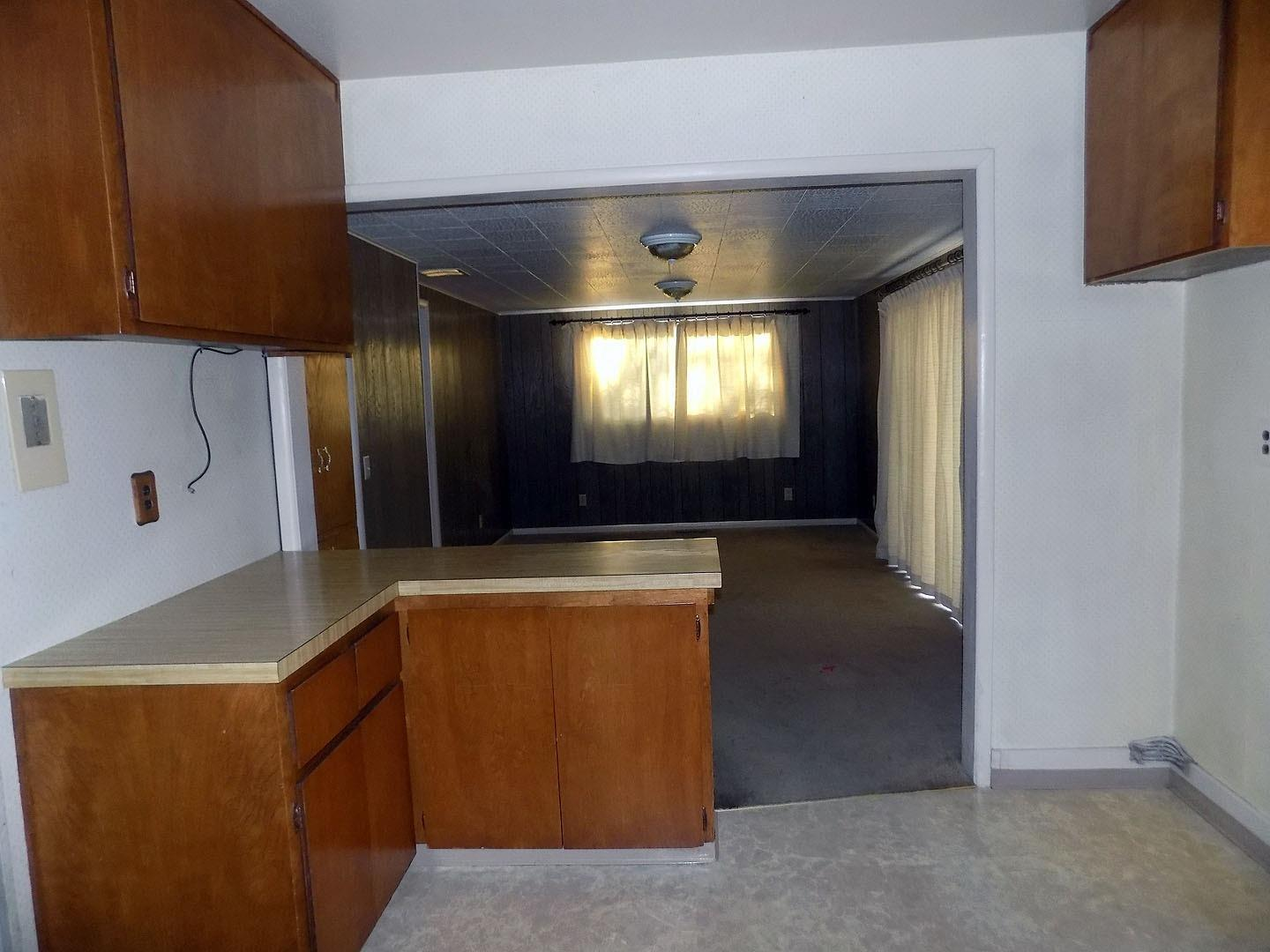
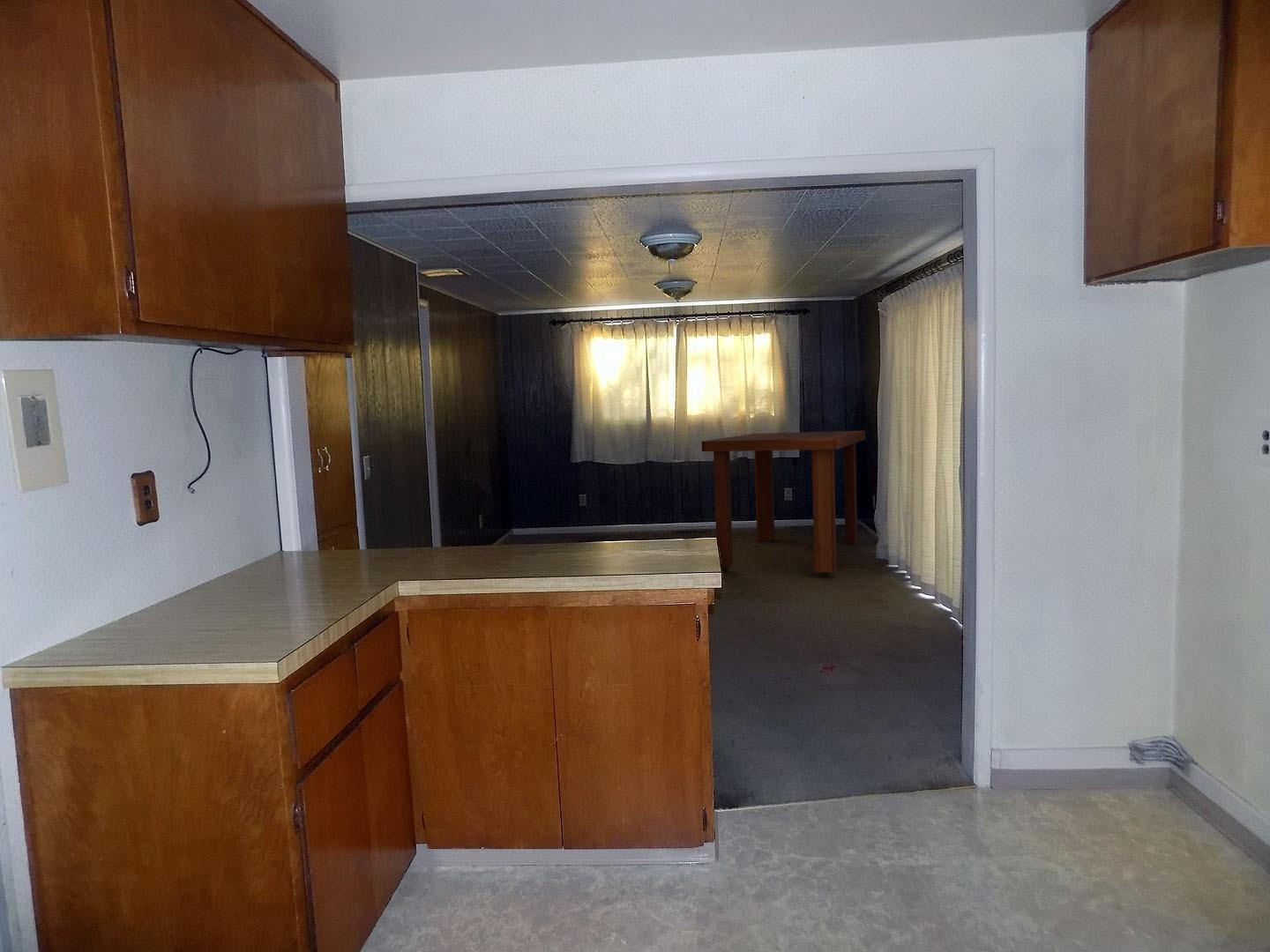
+ dining table [701,430,866,576]
